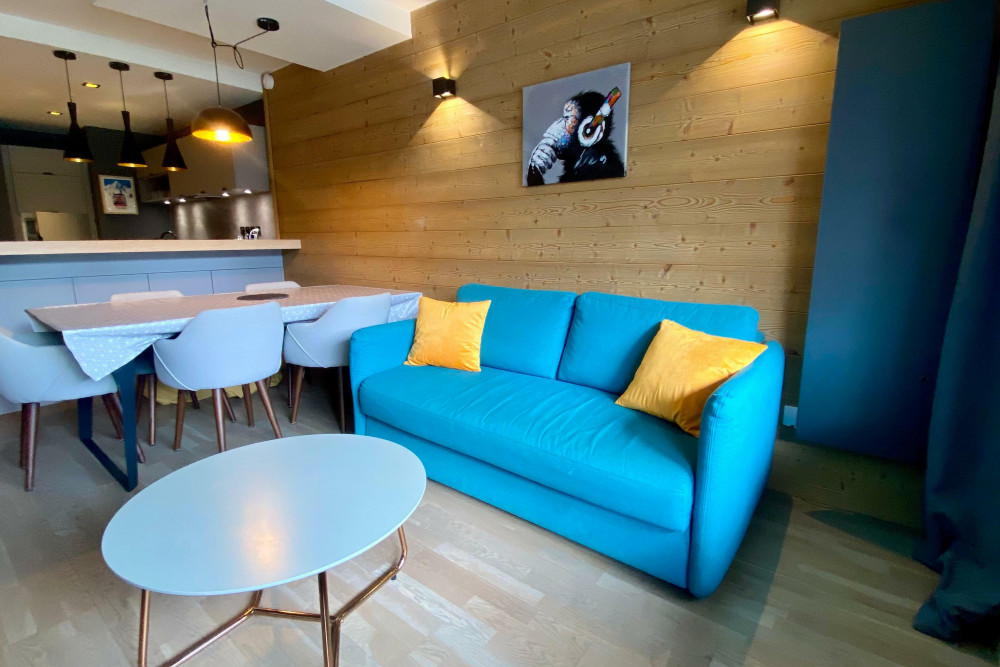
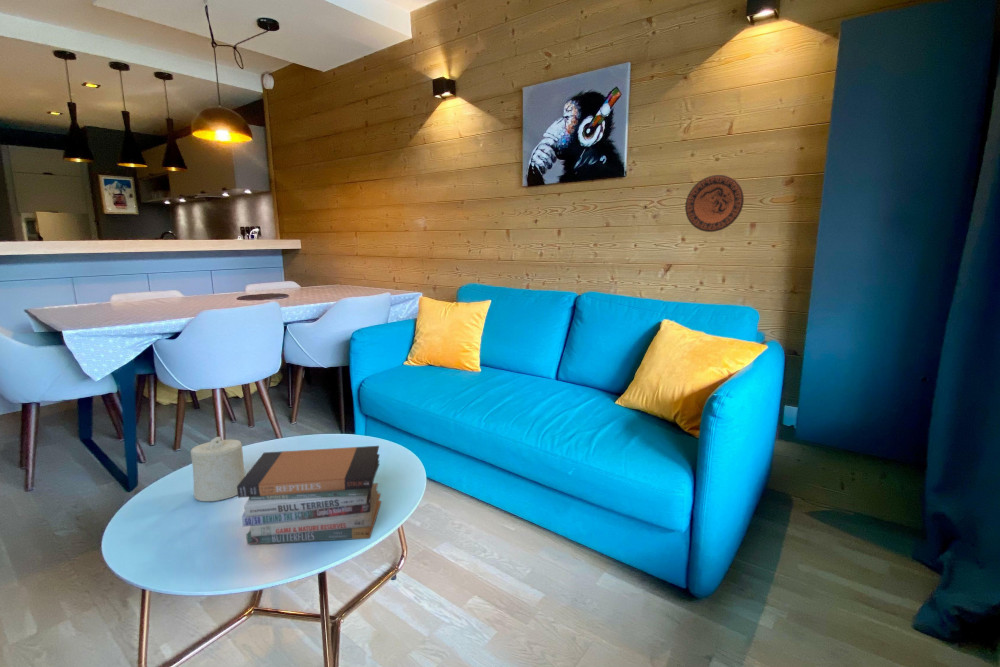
+ book stack [237,445,382,546]
+ candle [190,436,246,502]
+ decorative plate [684,174,745,233]
